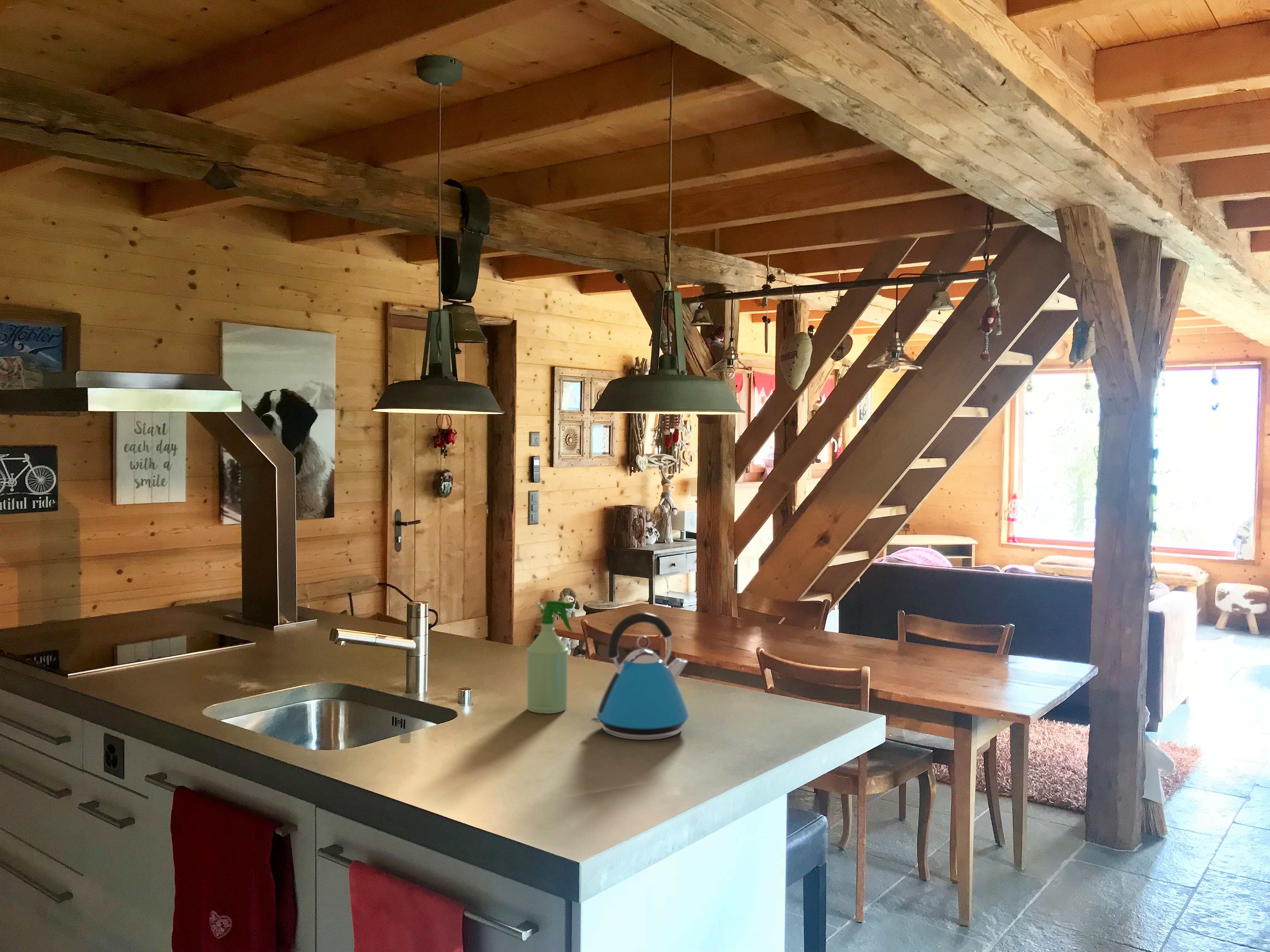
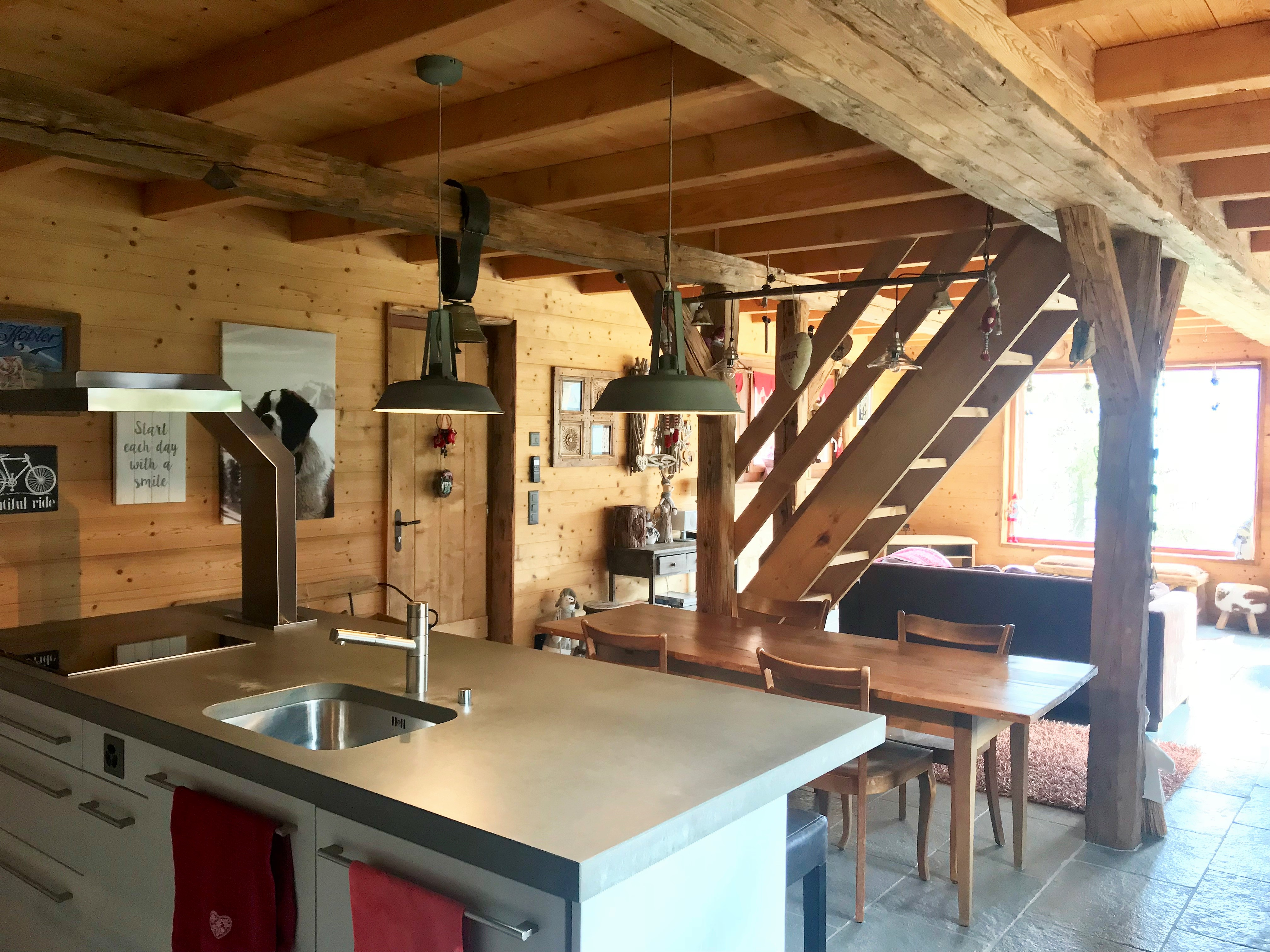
- spray bottle [526,600,574,714]
- kettle [590,612,689,740]
